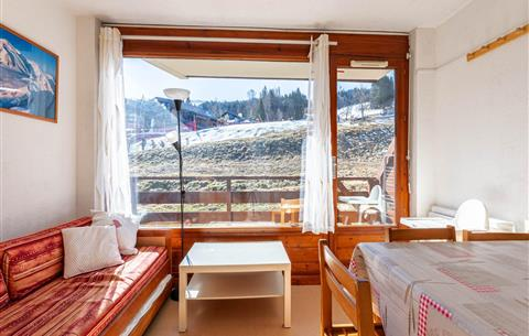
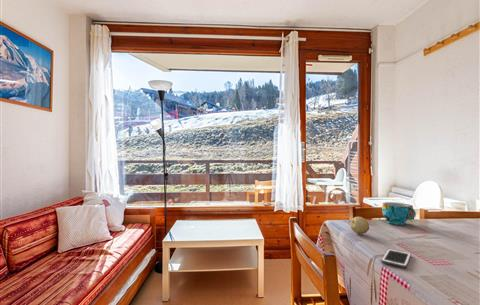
+ cup [381,201,417,226]
+ cell phone [380,248,412,269]
+ fruit [349,216,370,235]
